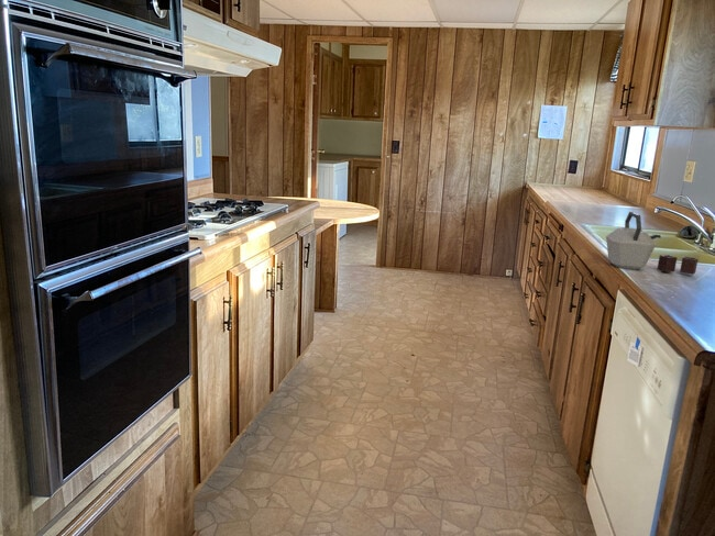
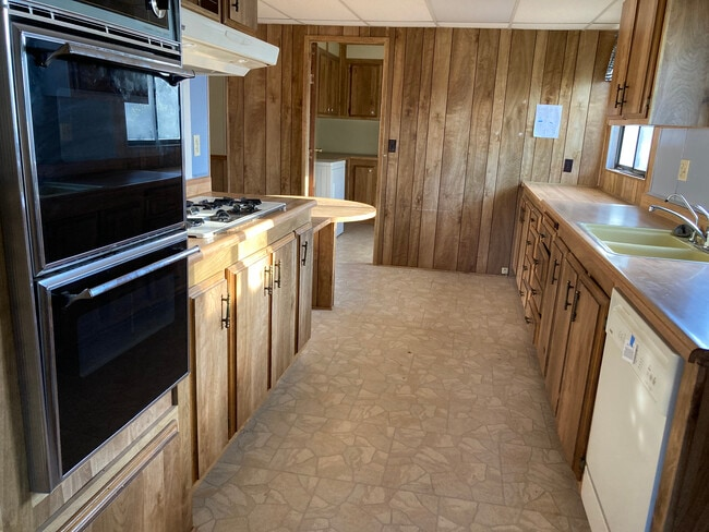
- kettle [605,210,700,276]
